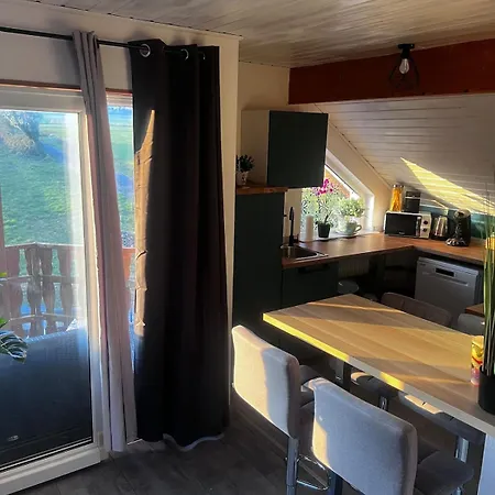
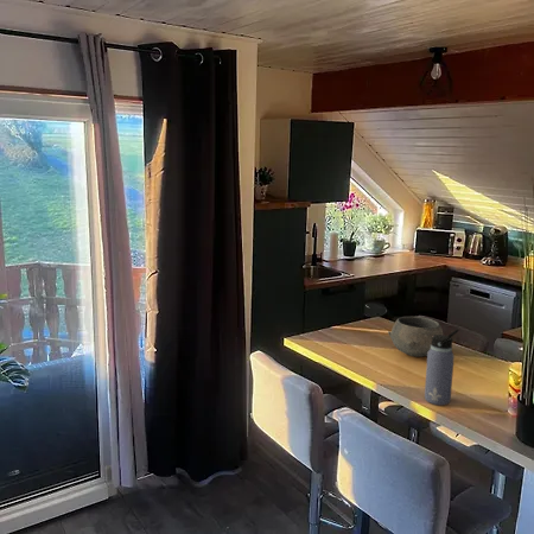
+ bowl [387,316,444,358]
+ water bottle [424,328,460,406]
